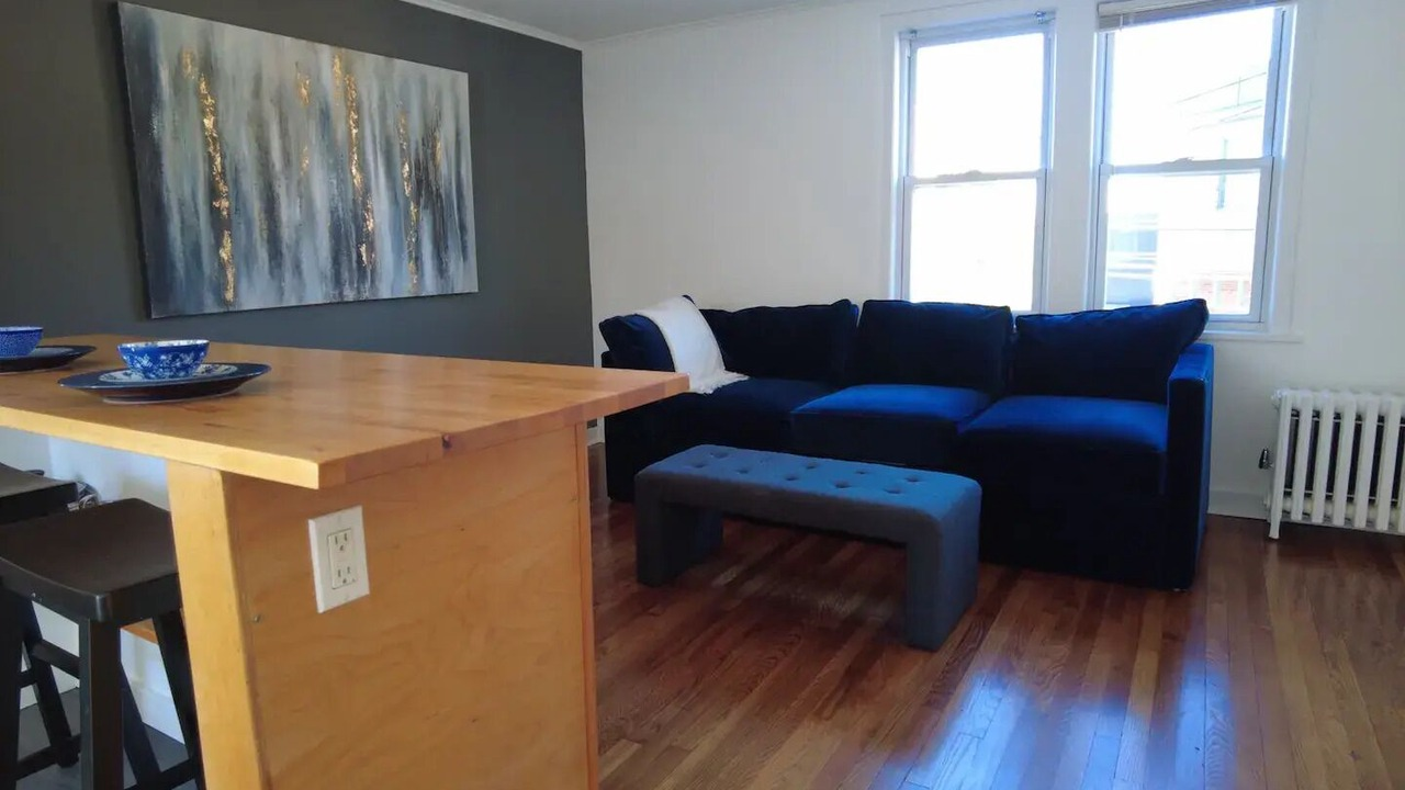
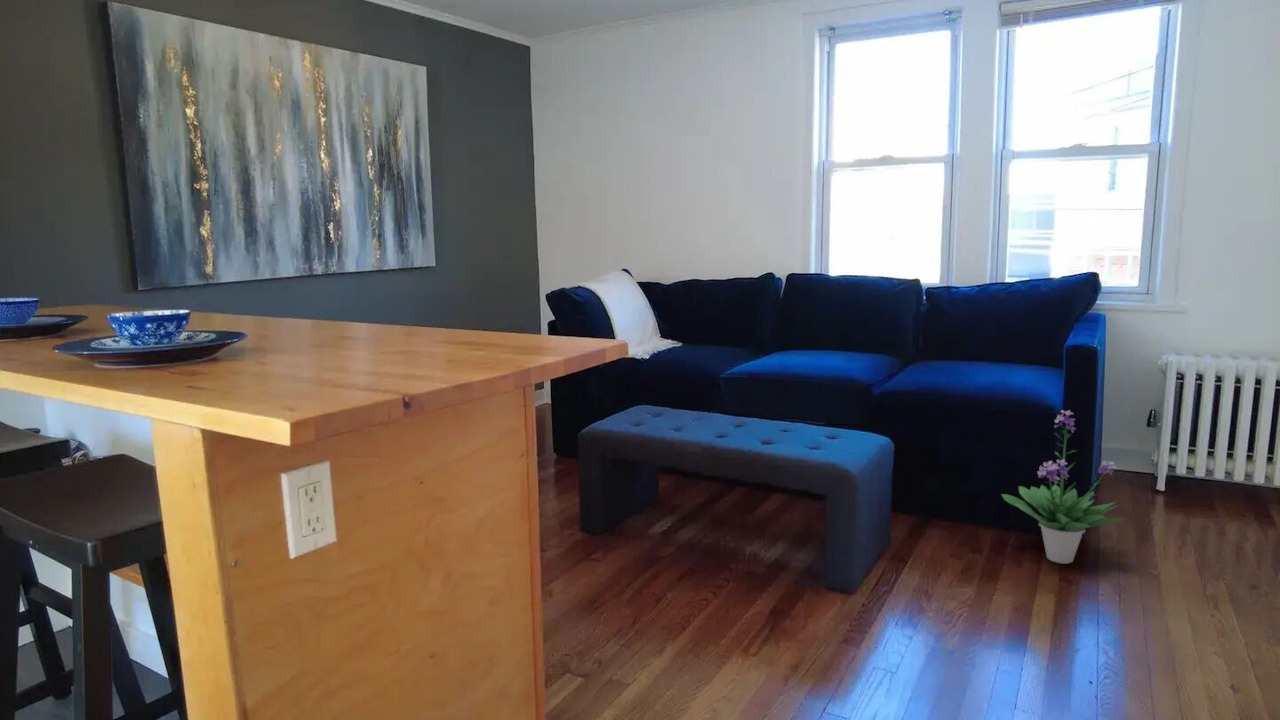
+ potted plant [1000,409,1128,565]
